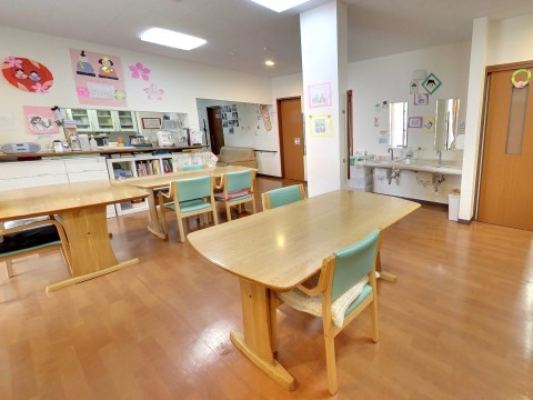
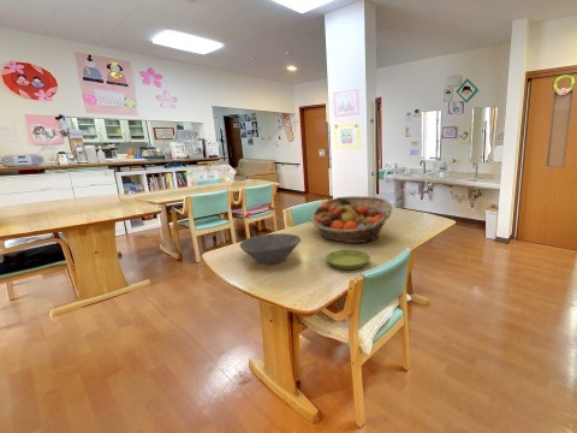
+ fruit basket [310,195,393,244]
+ bowl [238,232,302,266]
+ saucer [325,249,371,271]
